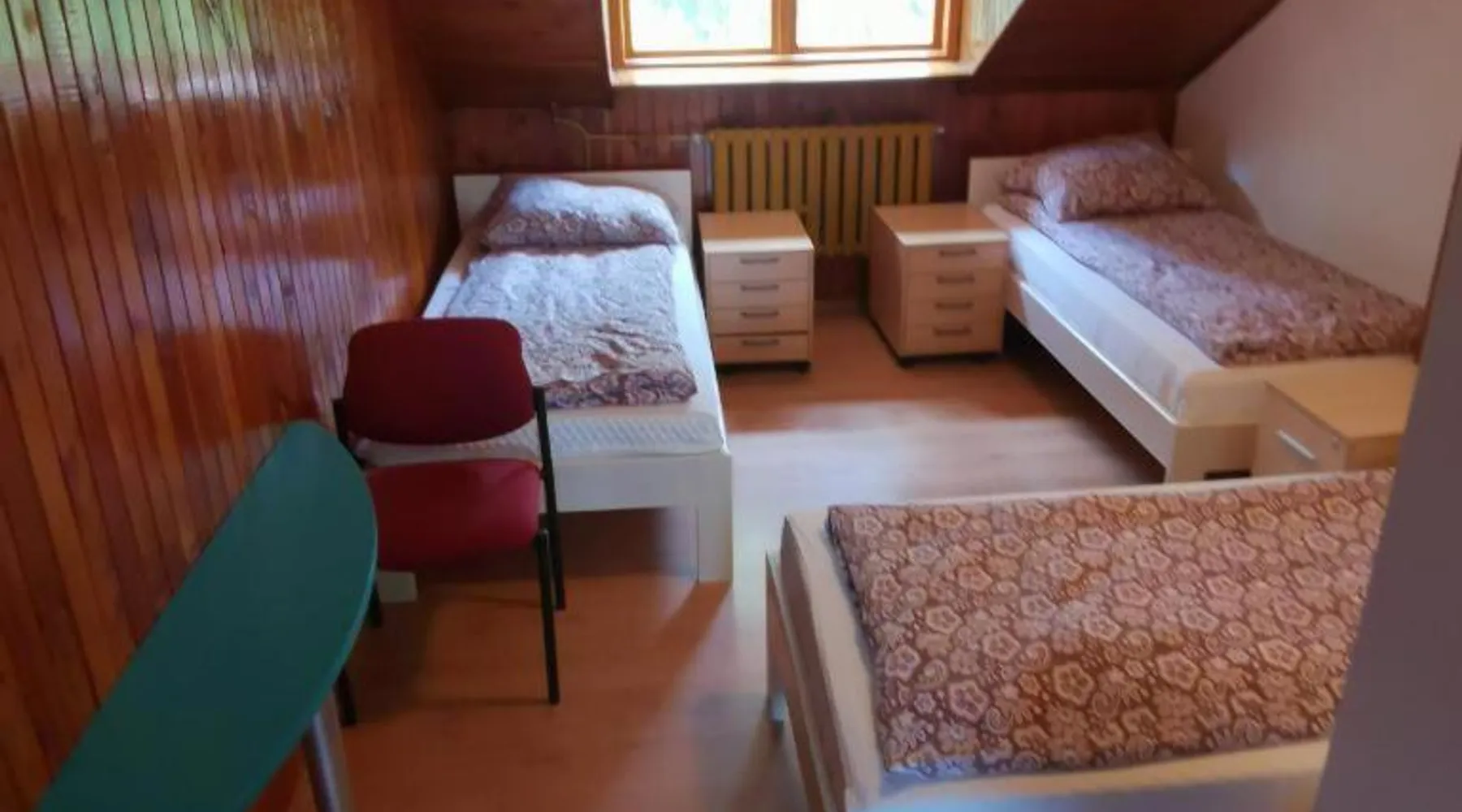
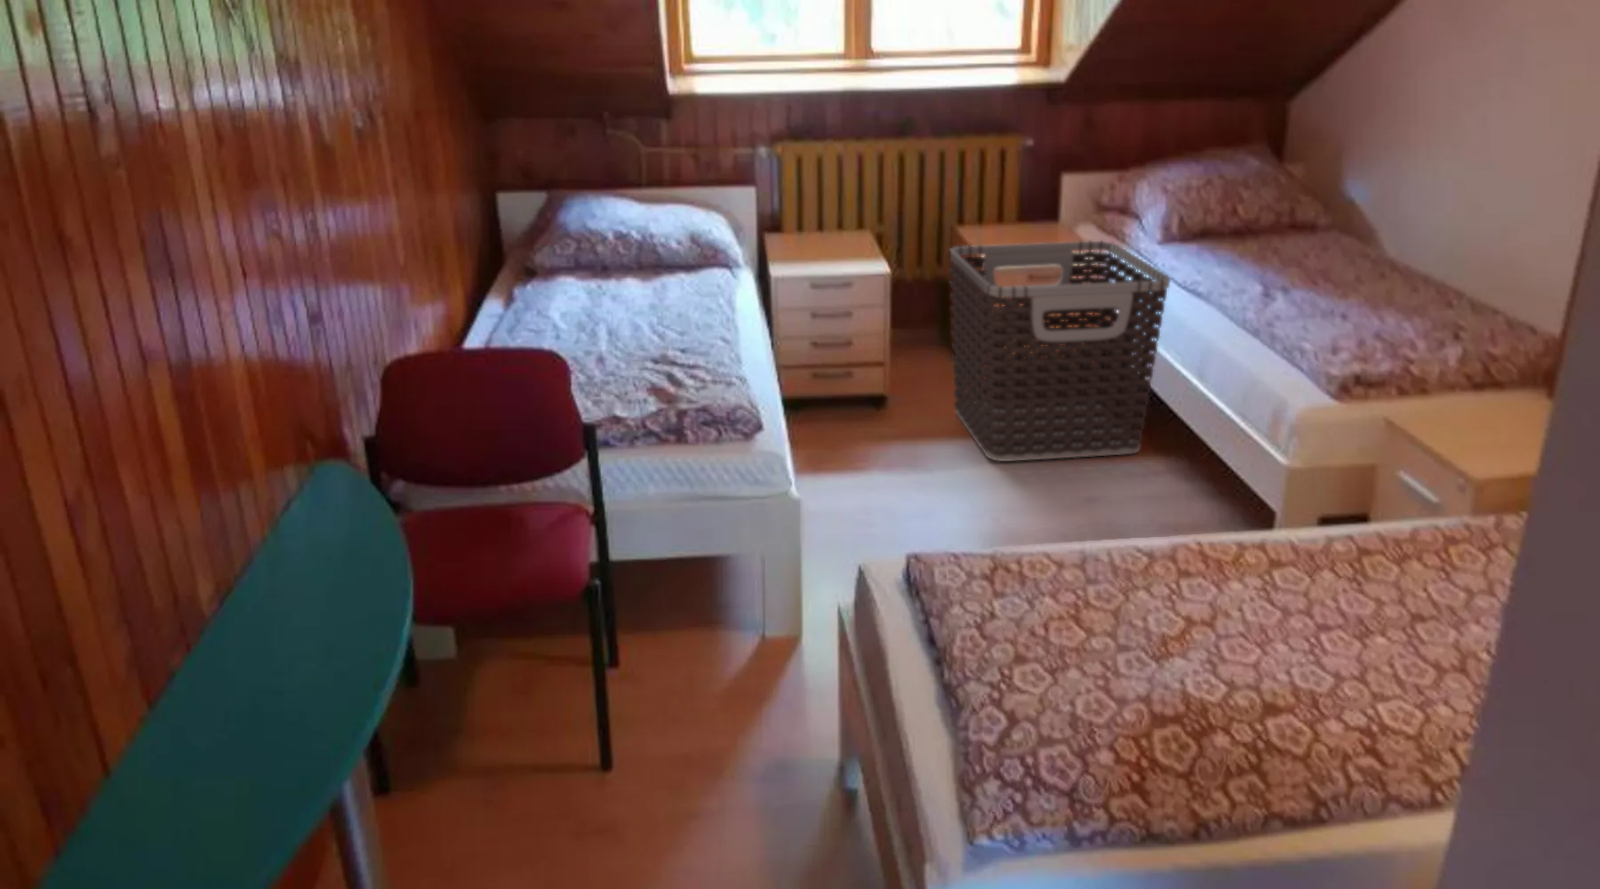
+ clothes hamper [949,239,1172,462]
